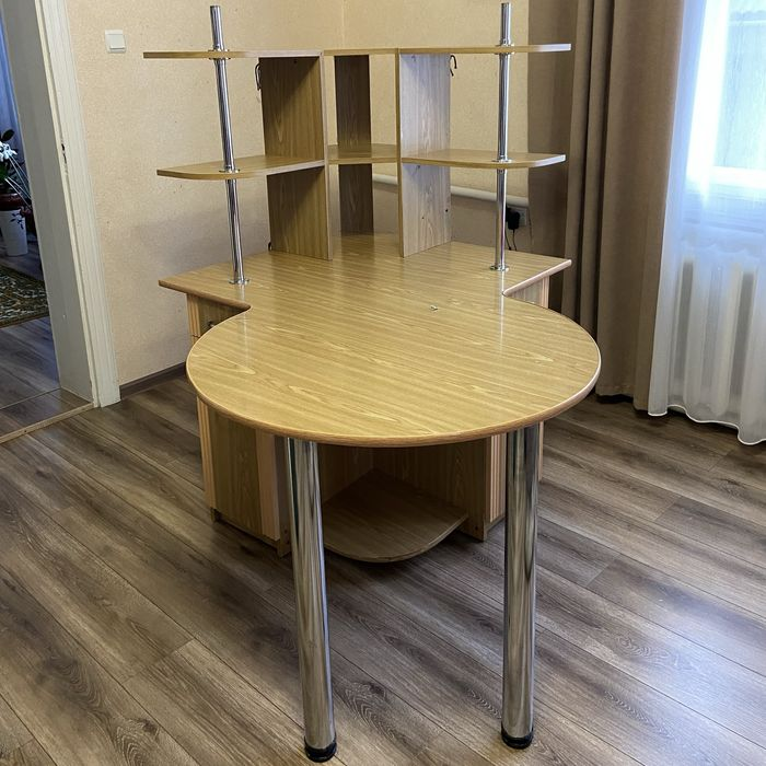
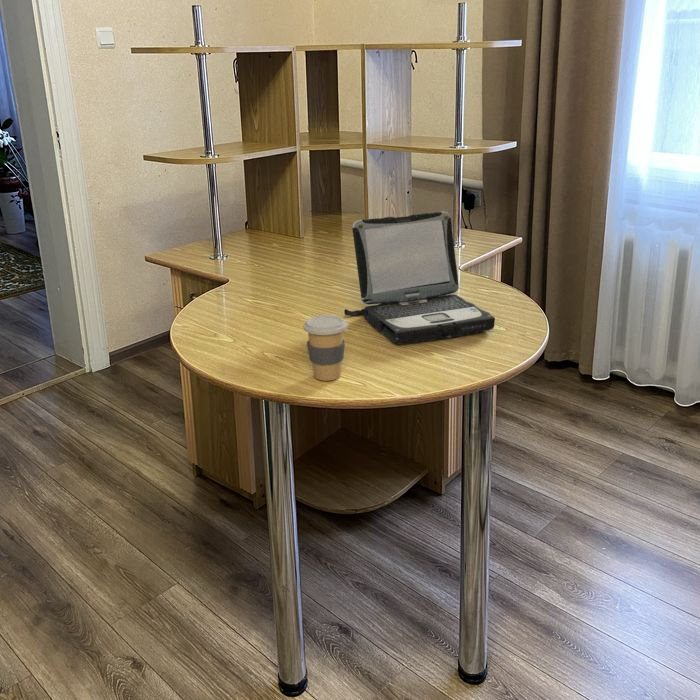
+ laptop [343,211,496,345]
+ coffee cup [302,314,348,382]
